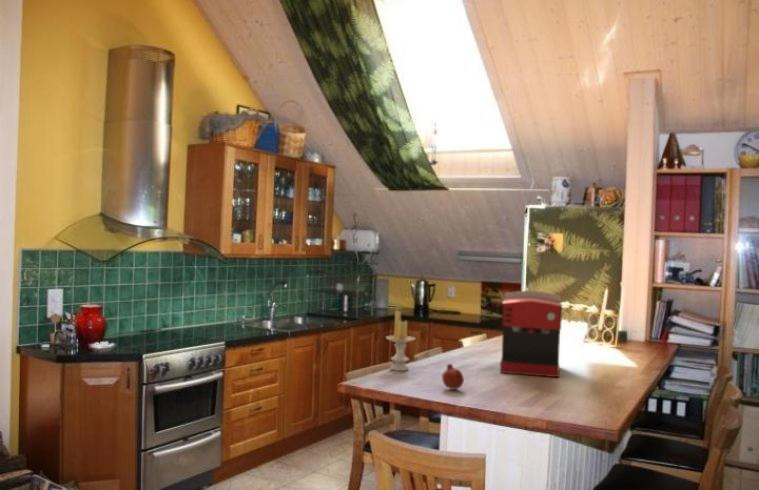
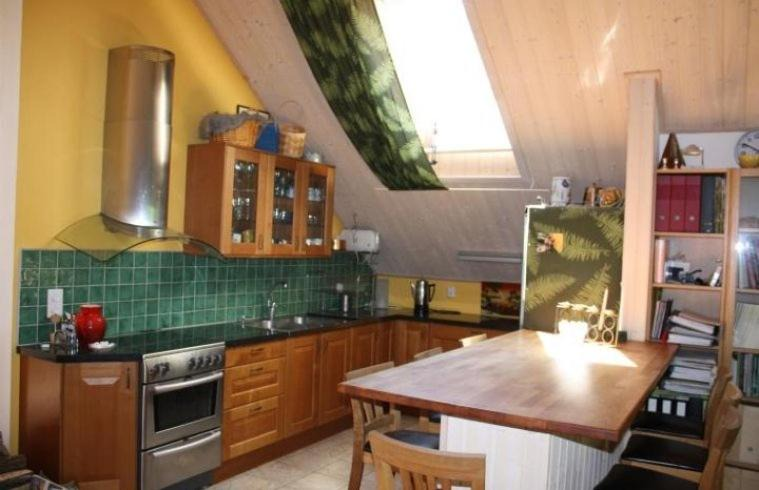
- fruit [441,363,465,391]
- candle [385,309,416,372]
- coffee maker [499,290,563,378]
